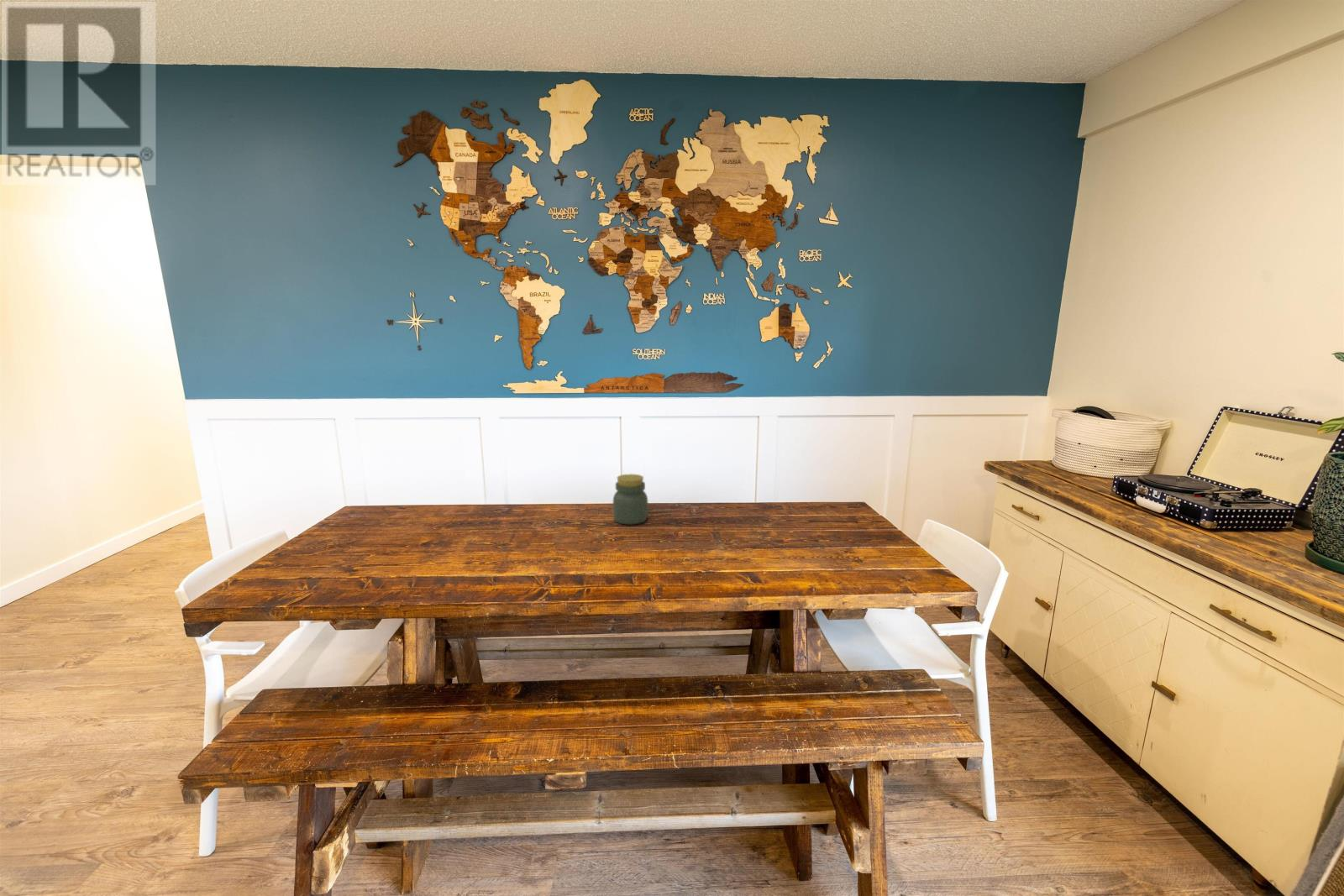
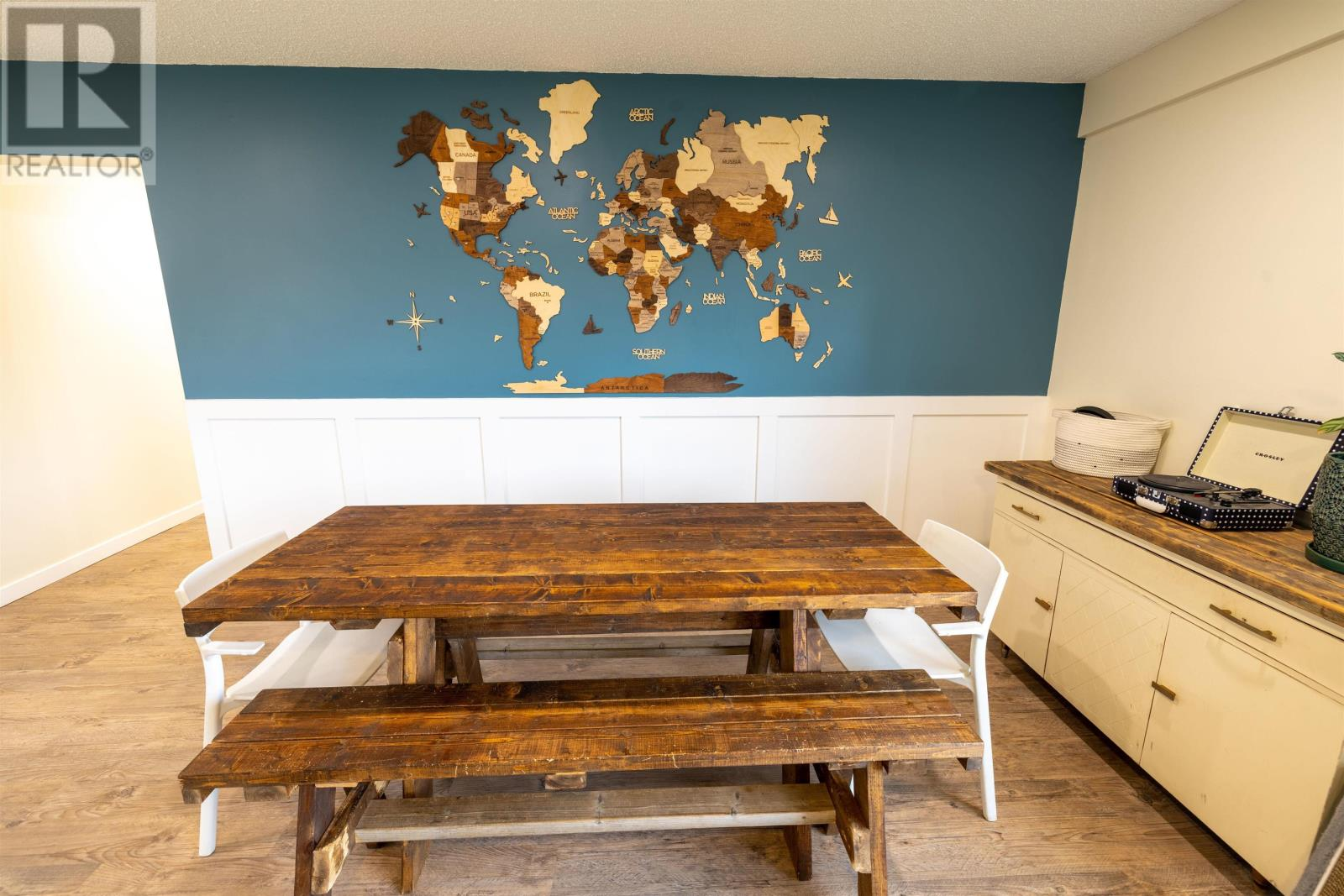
- jar [612,474,649,526]
